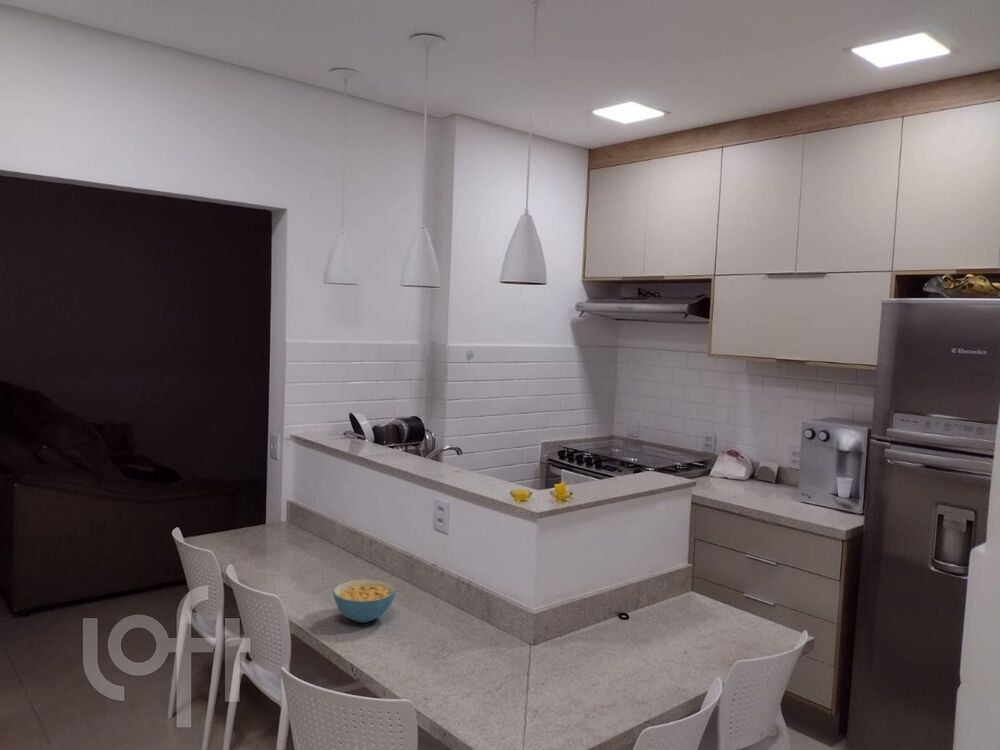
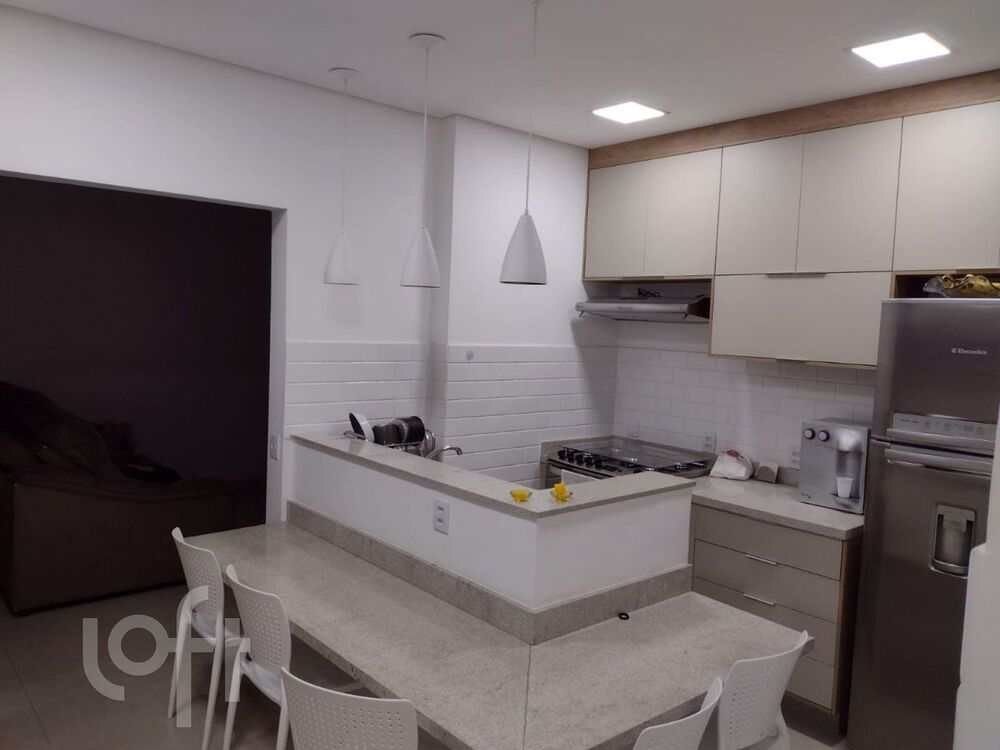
- cereal bowl [332,578,396,624]
